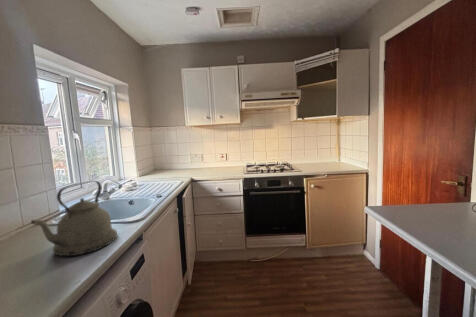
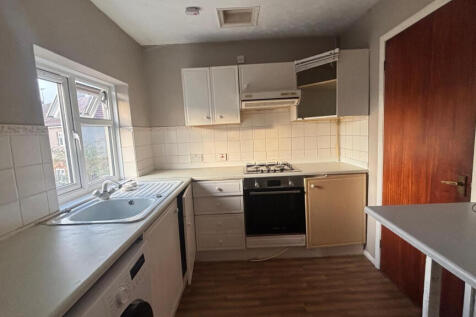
- kettle [30,180,118,257]
